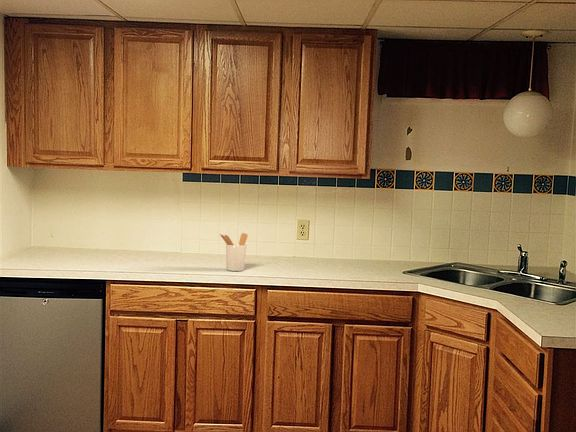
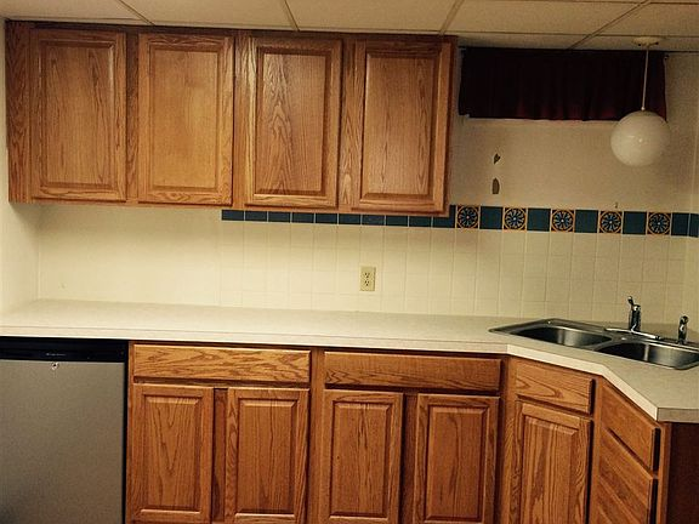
- utensil holder [219,232,249,272]
